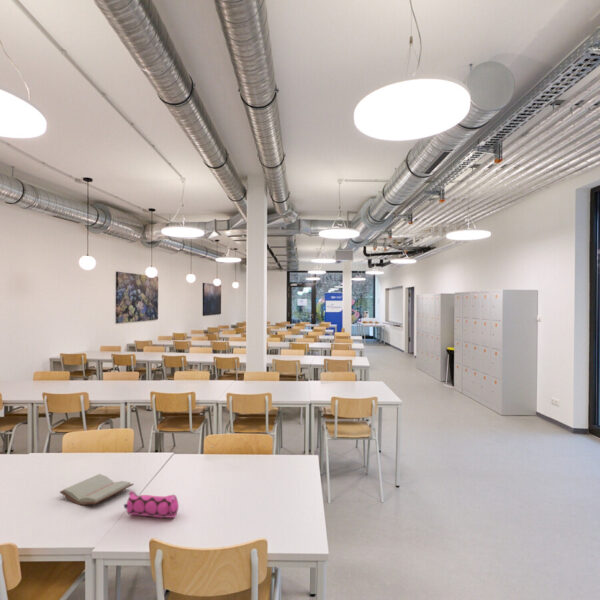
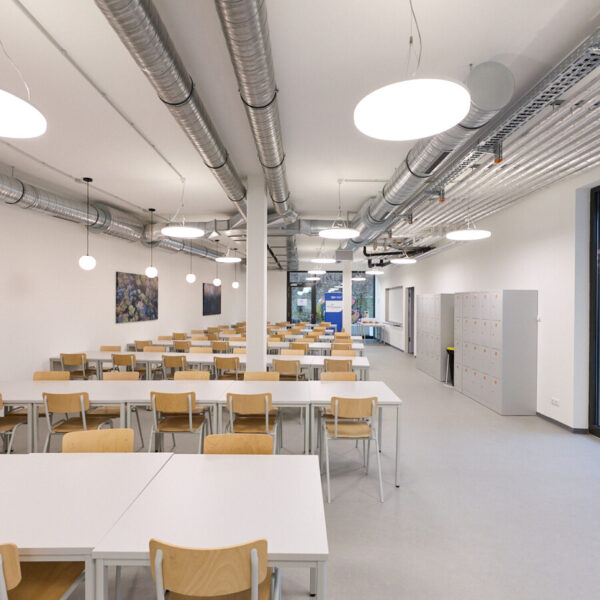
- paperback book [59,473,135,506]
- pencil case [123,490,179,519]
